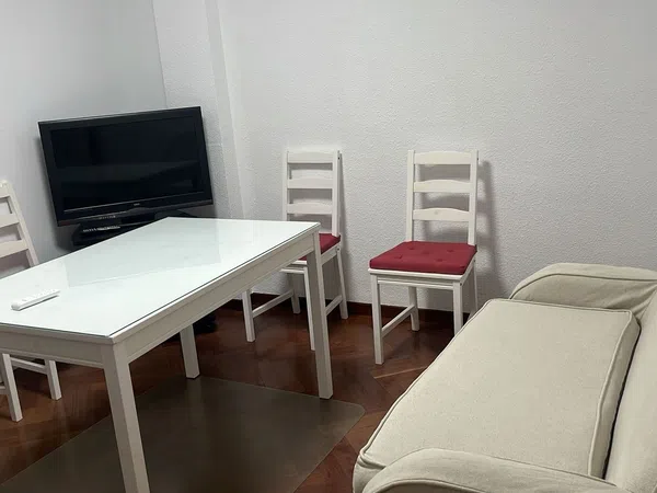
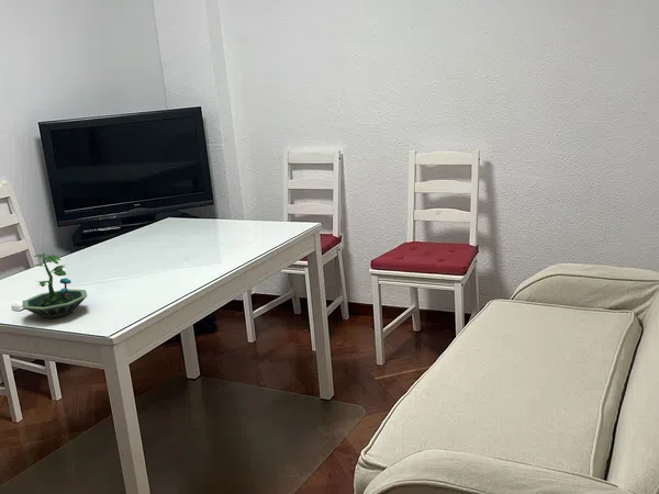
+ terrarium [21,252,88,319]
